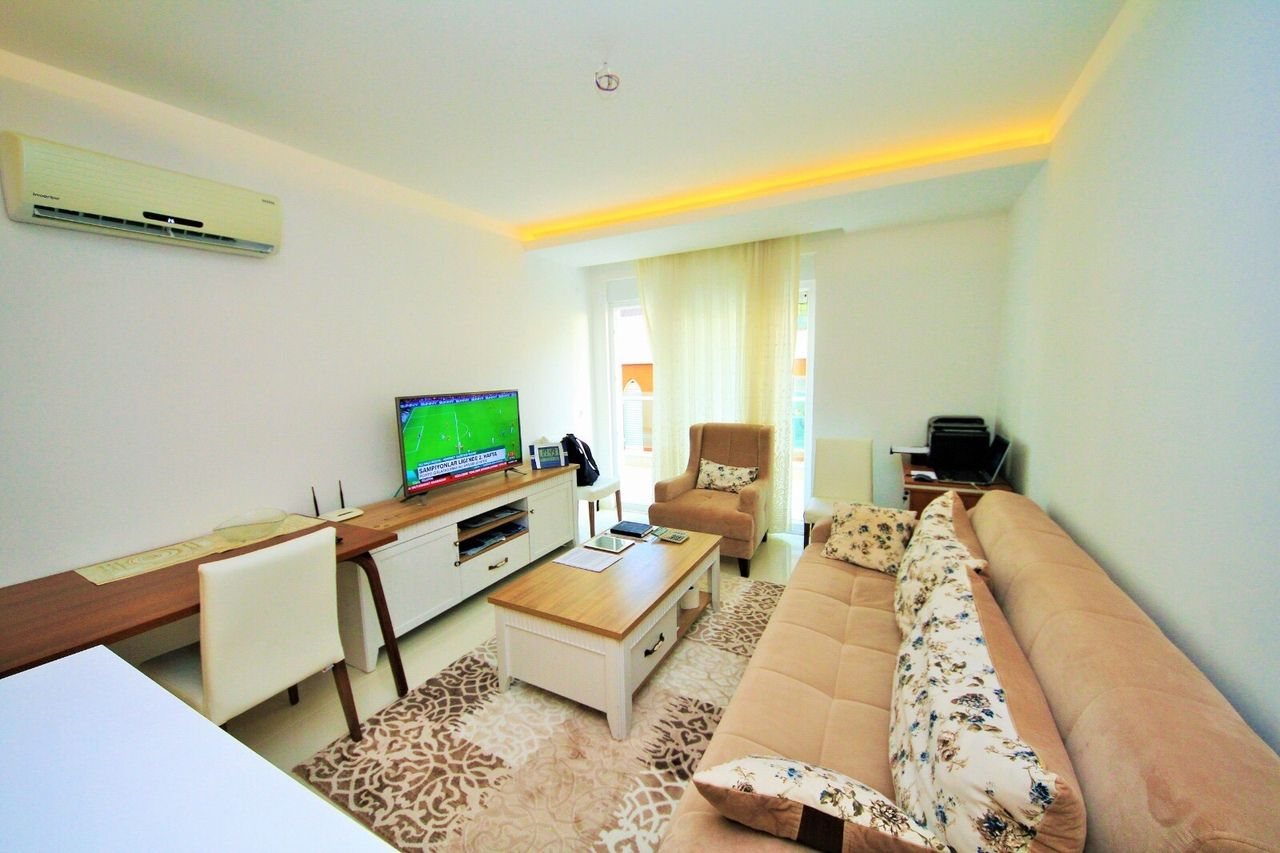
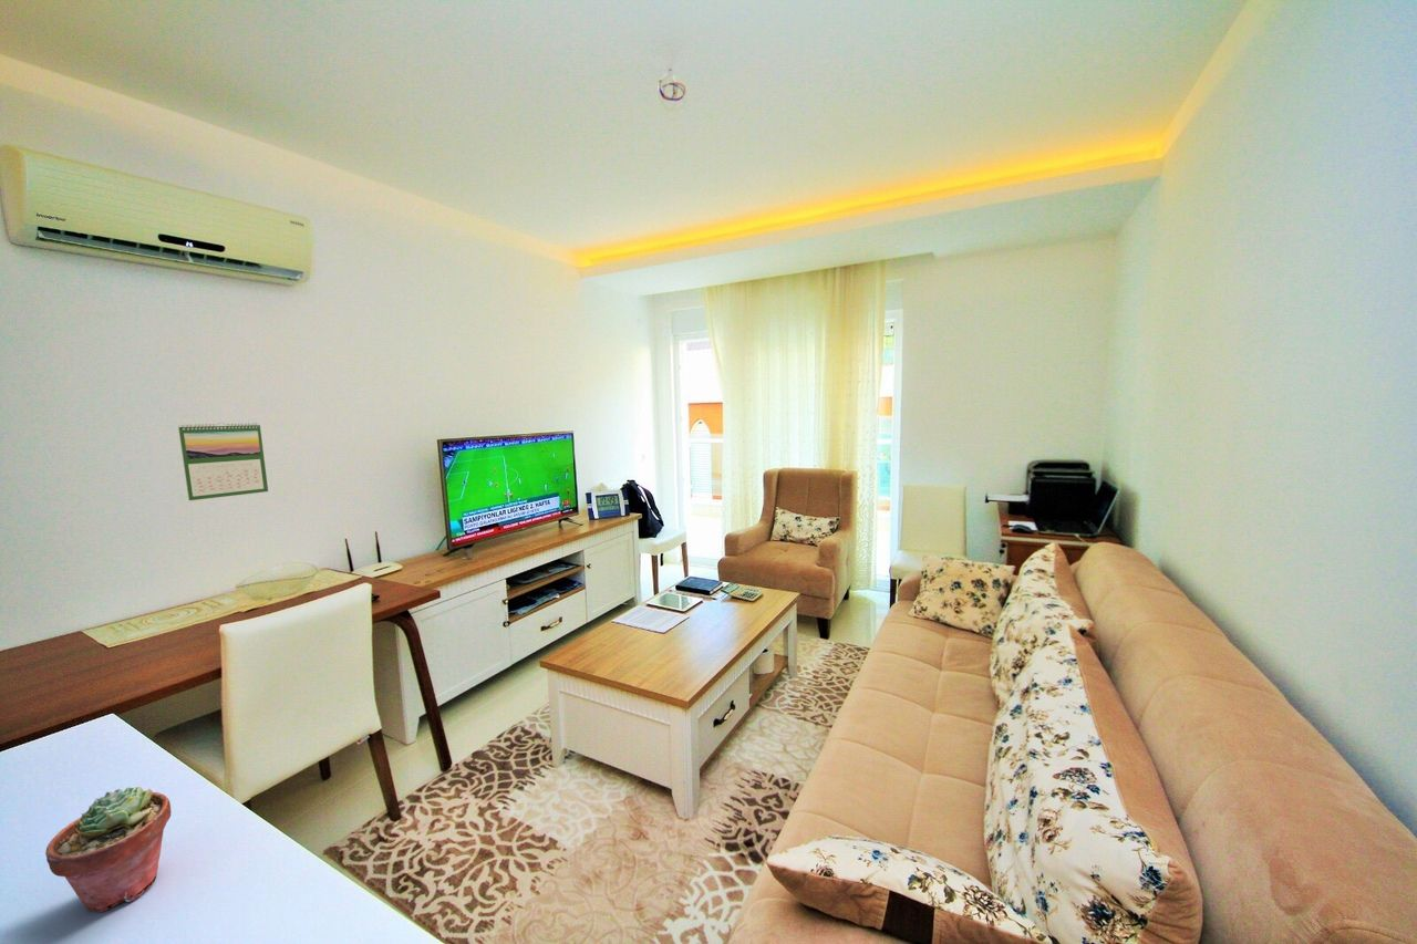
+ calendar [177,422,269,501]
+ potted succulent [44,786,172,913]
